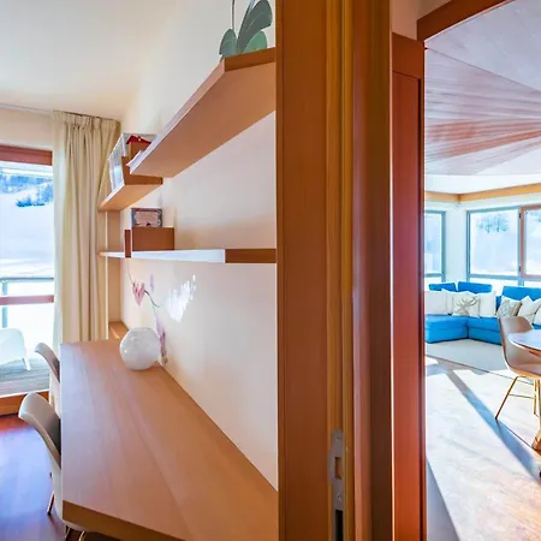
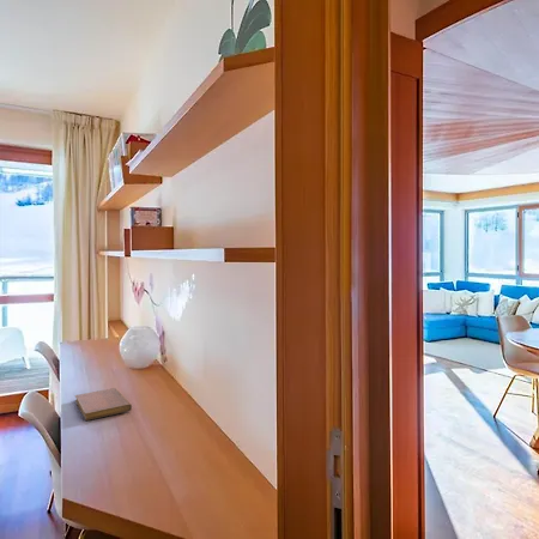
+ notebook [74,387,133,422]
